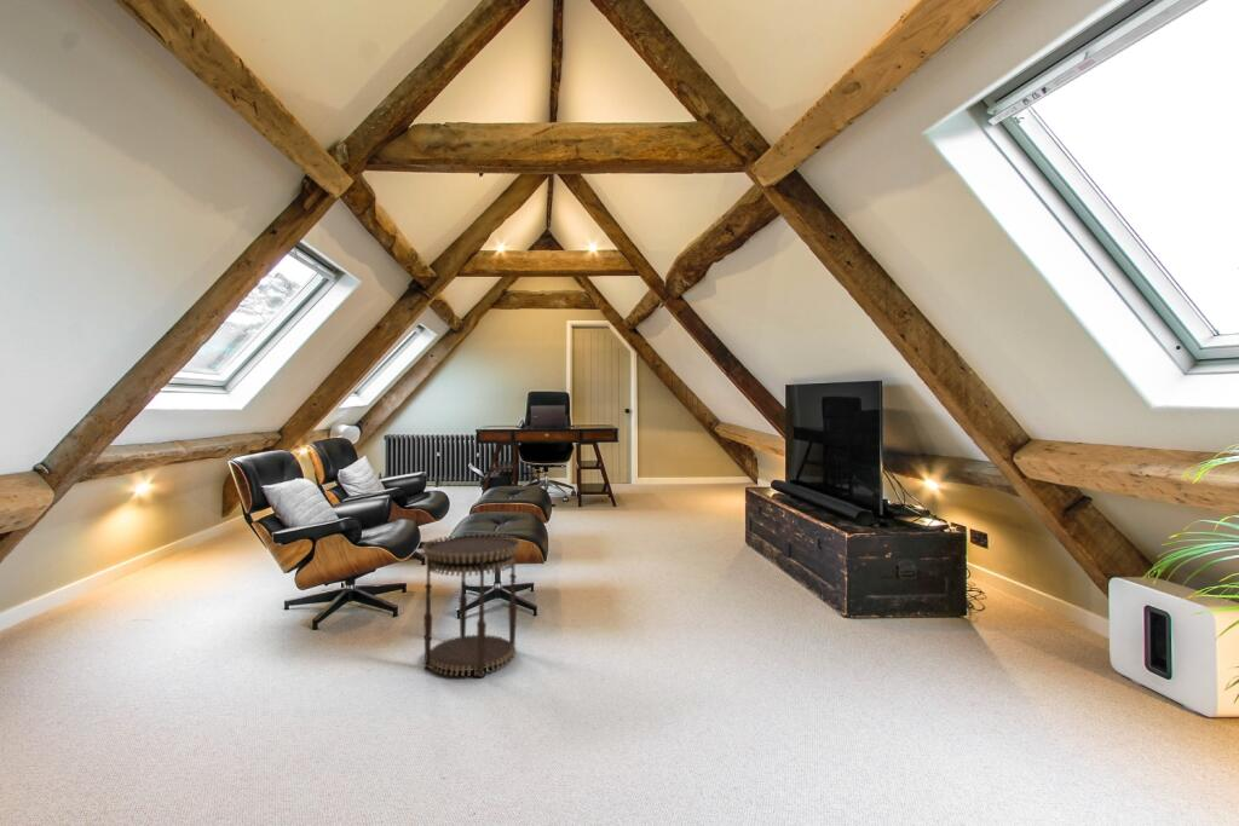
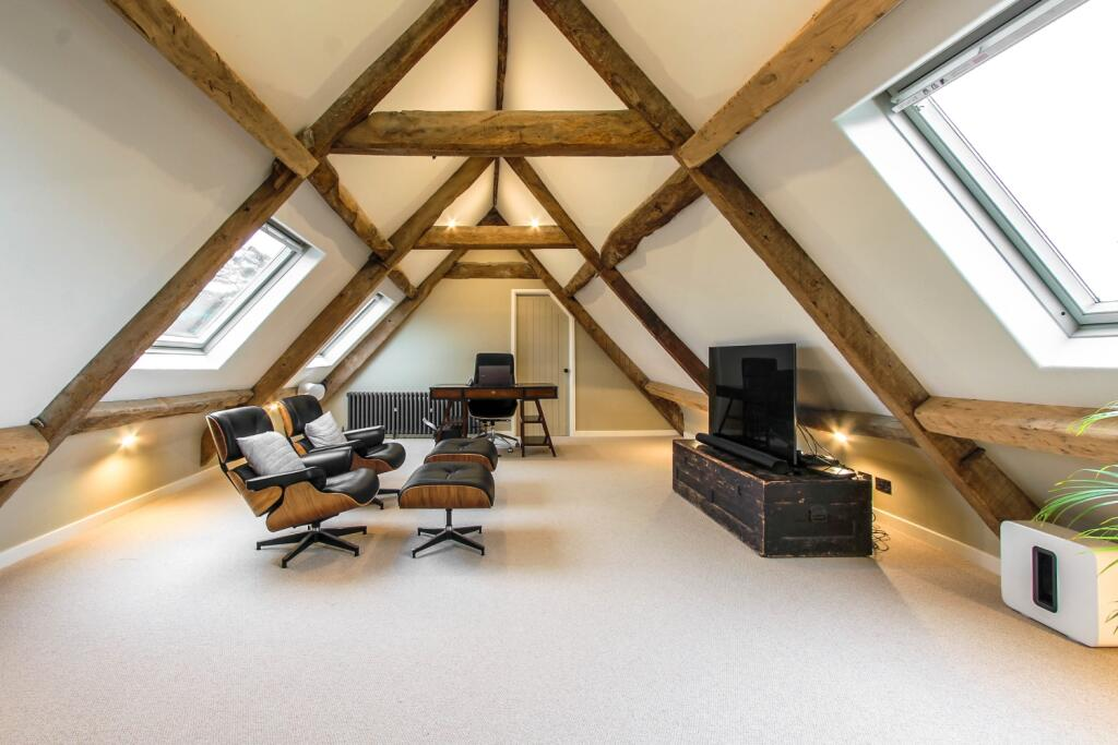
- side table [421,532,523,678]
